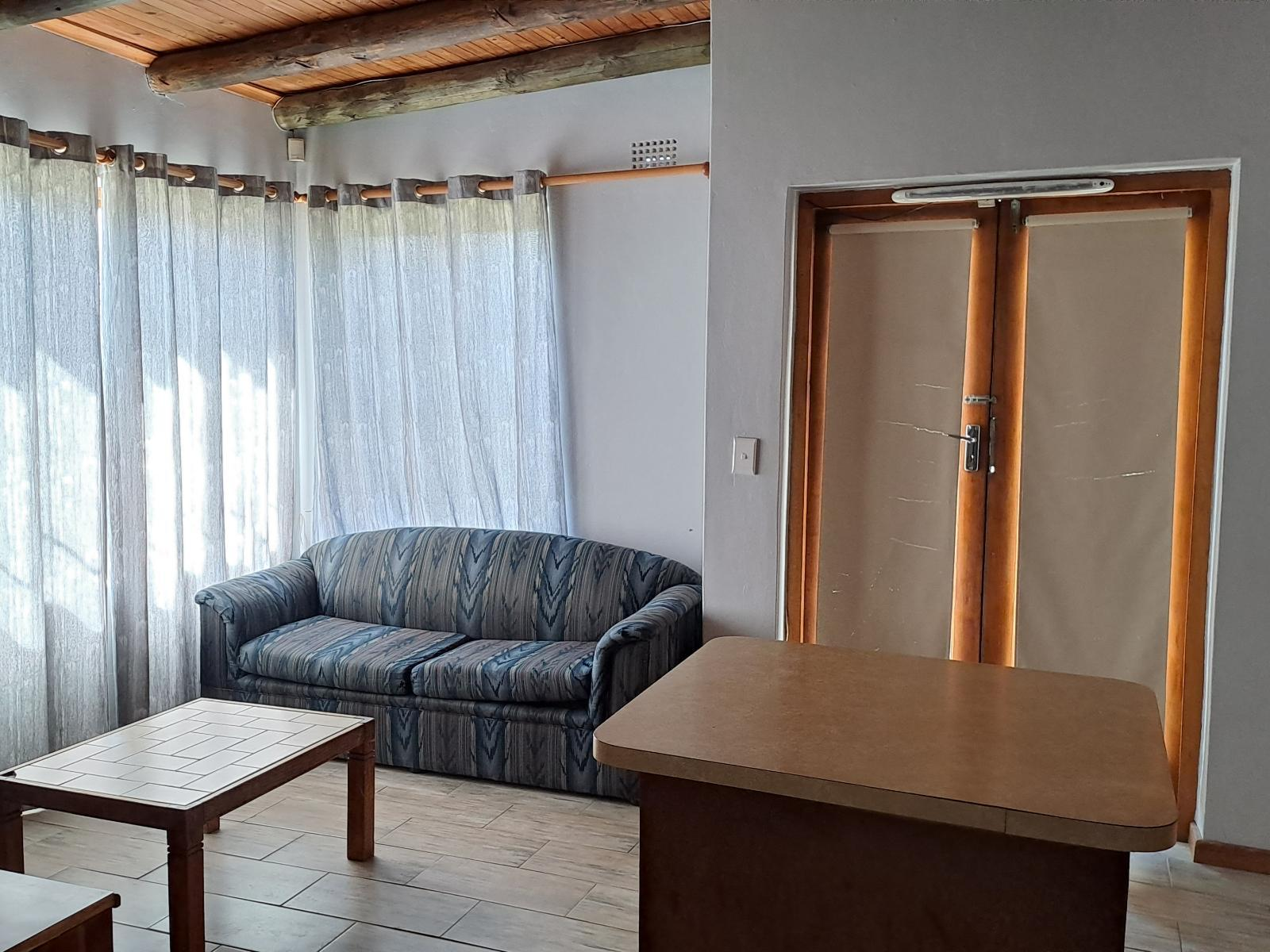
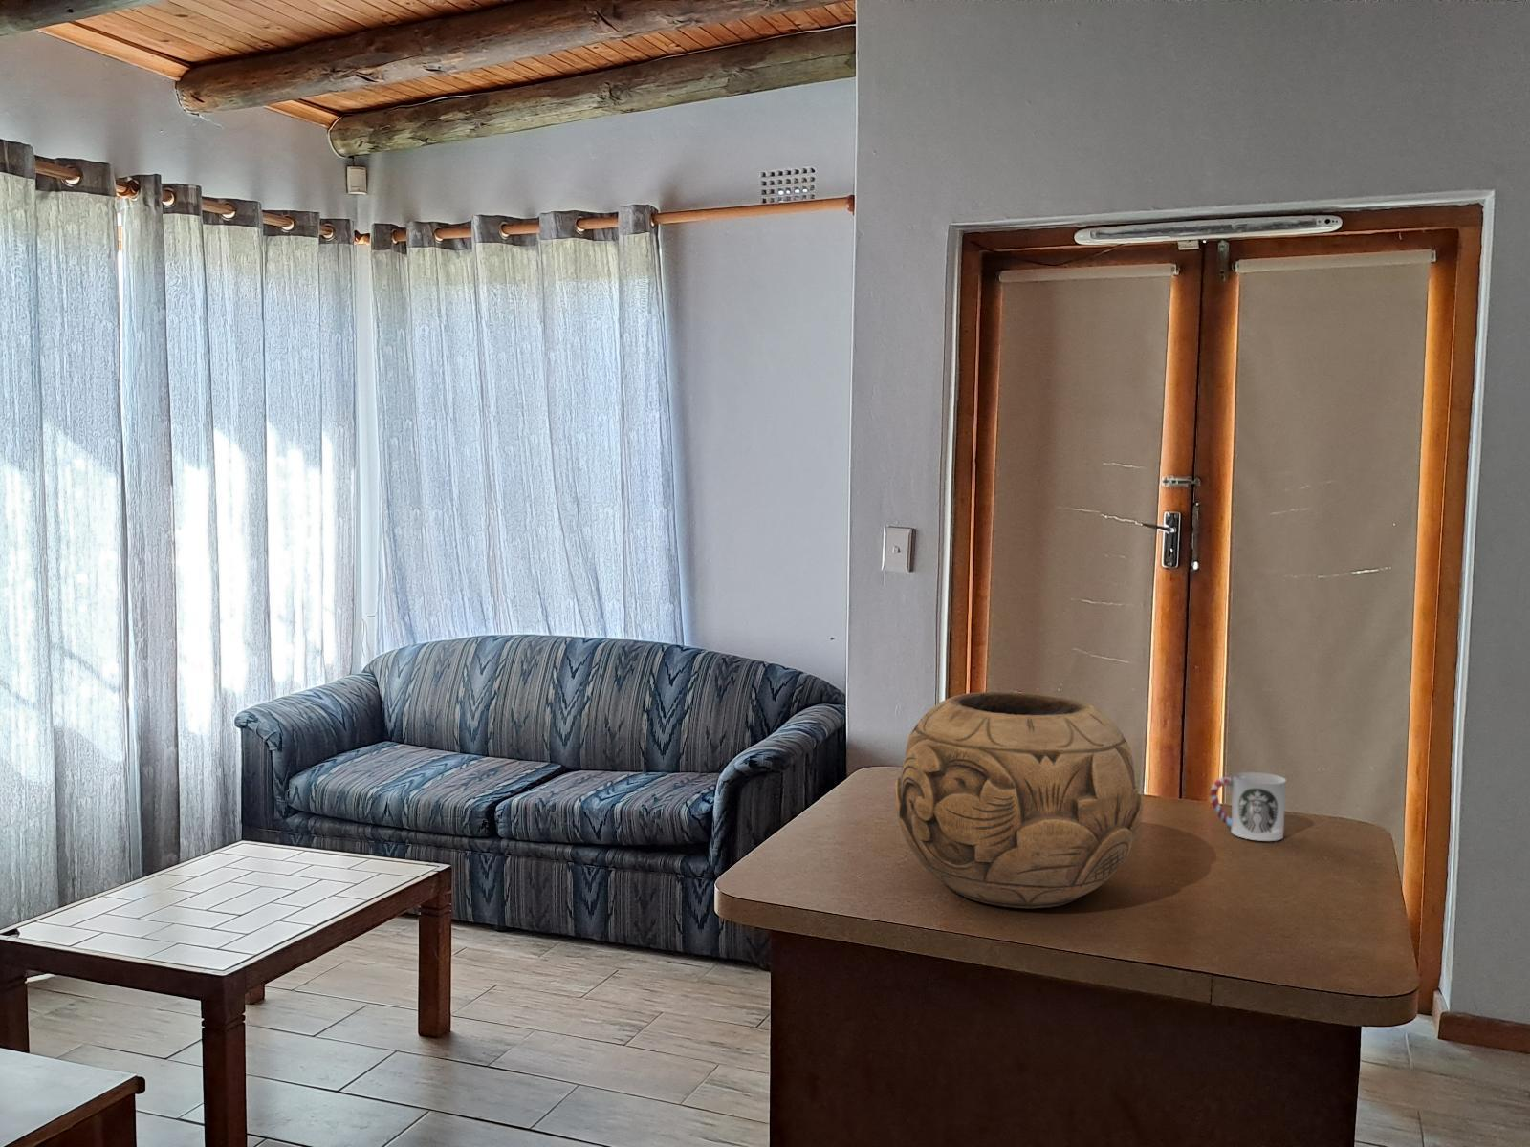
+ cup [1208,771,1287,842]
+ decorative bowl [894,692,1143,908]
